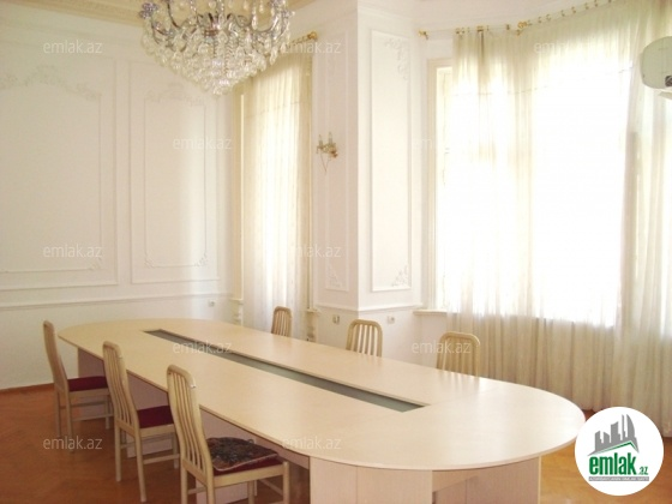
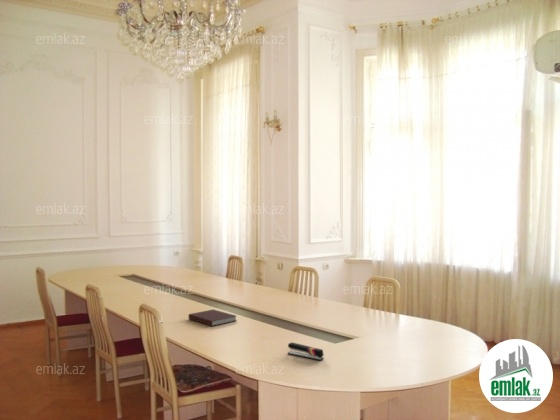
+ stapler [287,341,325,361]
+ notebook [188,309,238,327]
